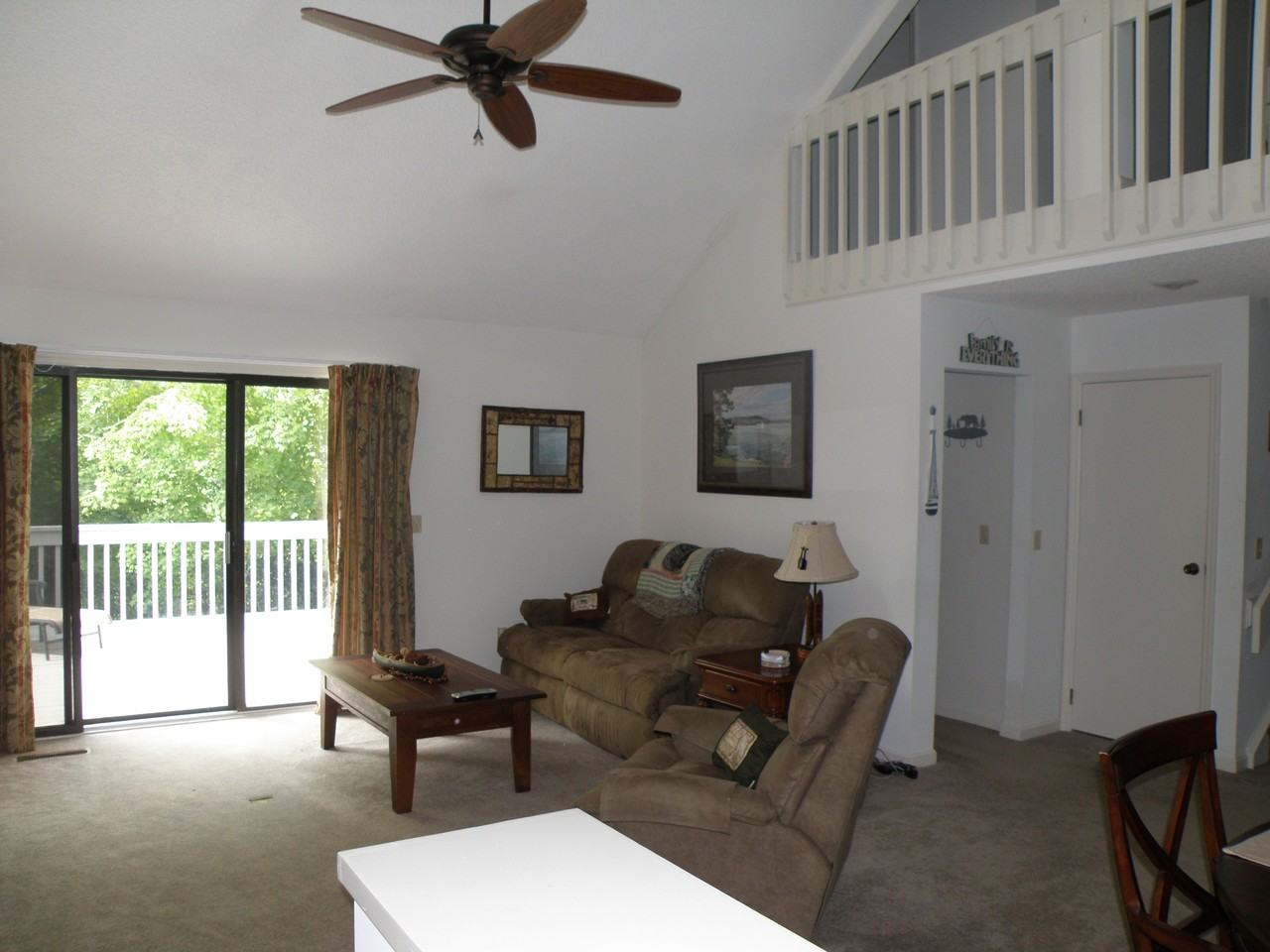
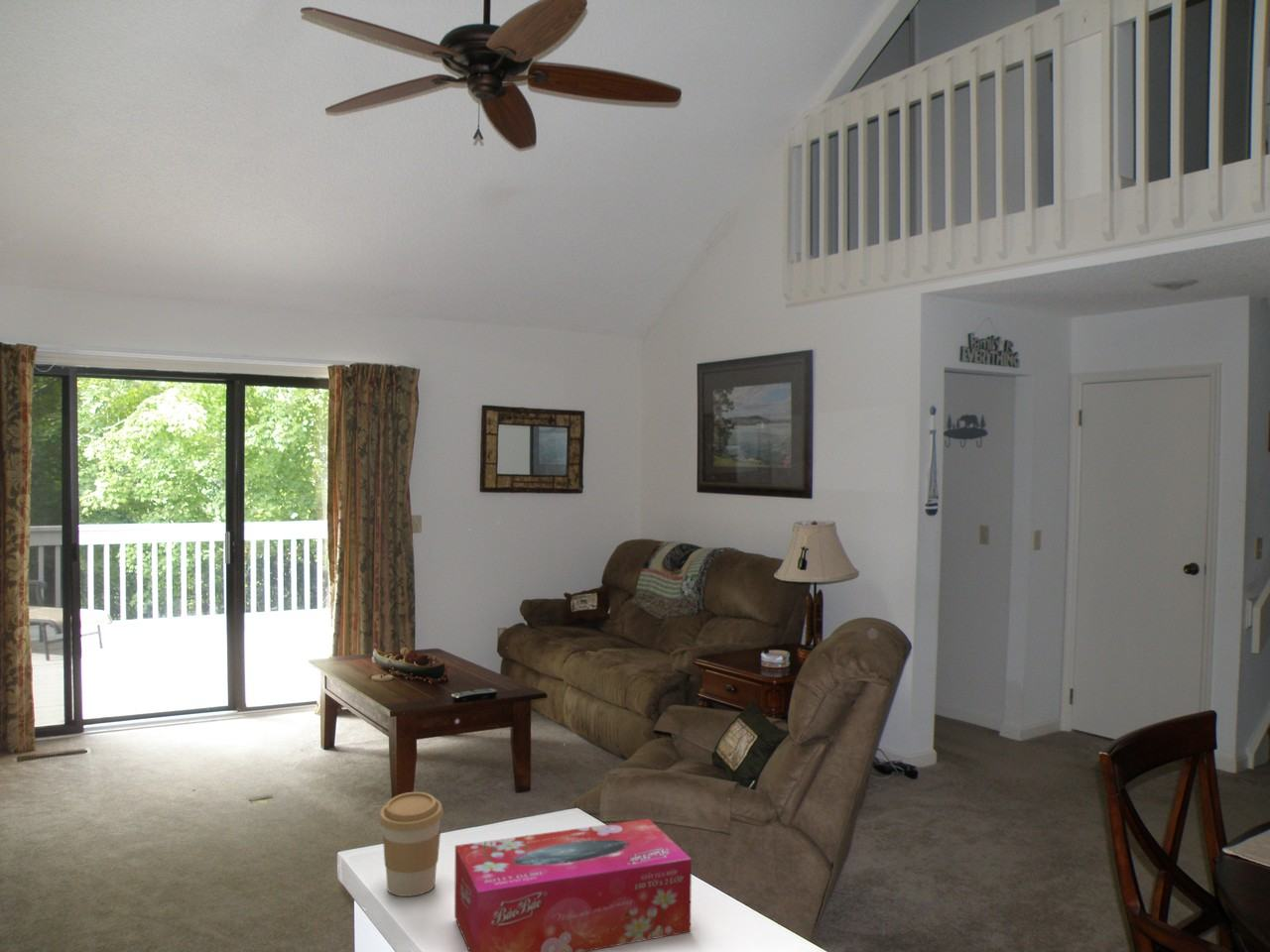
+ coffee cup [378,791,445,897]
+ tissue box [453,818,693,952]
